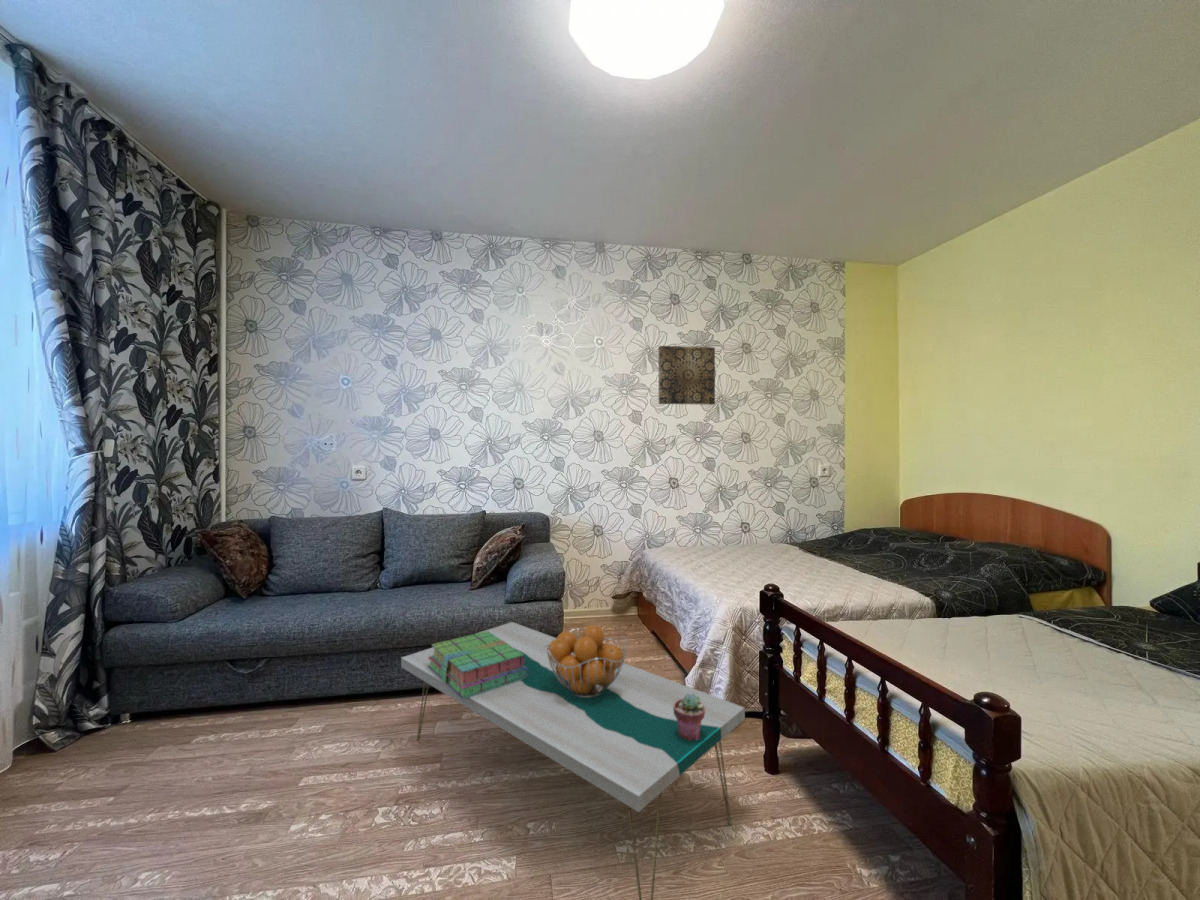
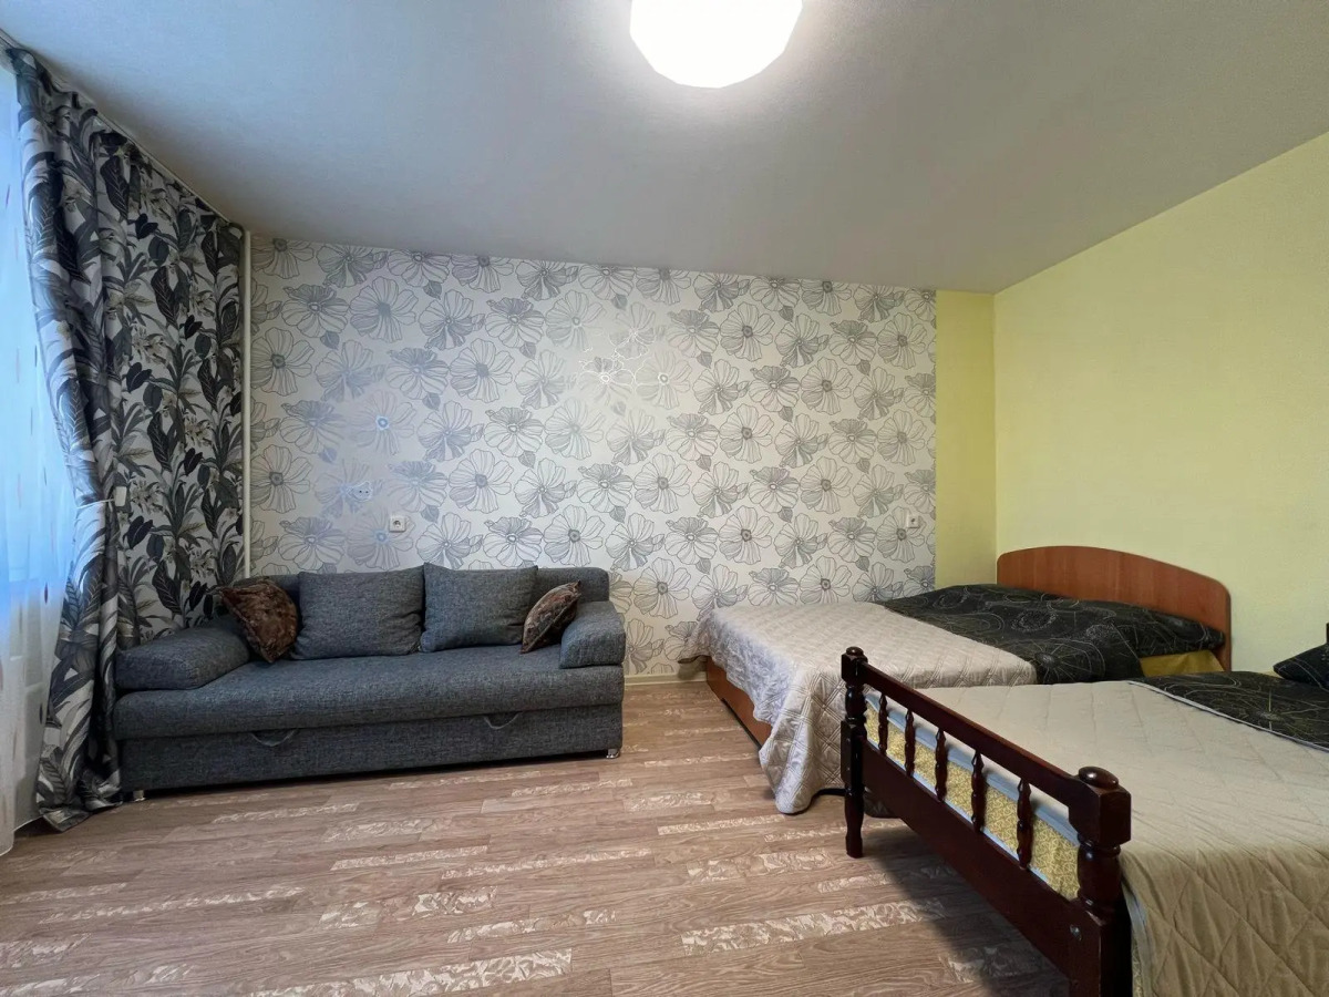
- fruit basket [546,624,628,698]
- stack of books [428,631,529,699]
- wall art [657,345,716,406]
- coffee table [400,621,746,900]
- potted succulent [674,694,705,741]
